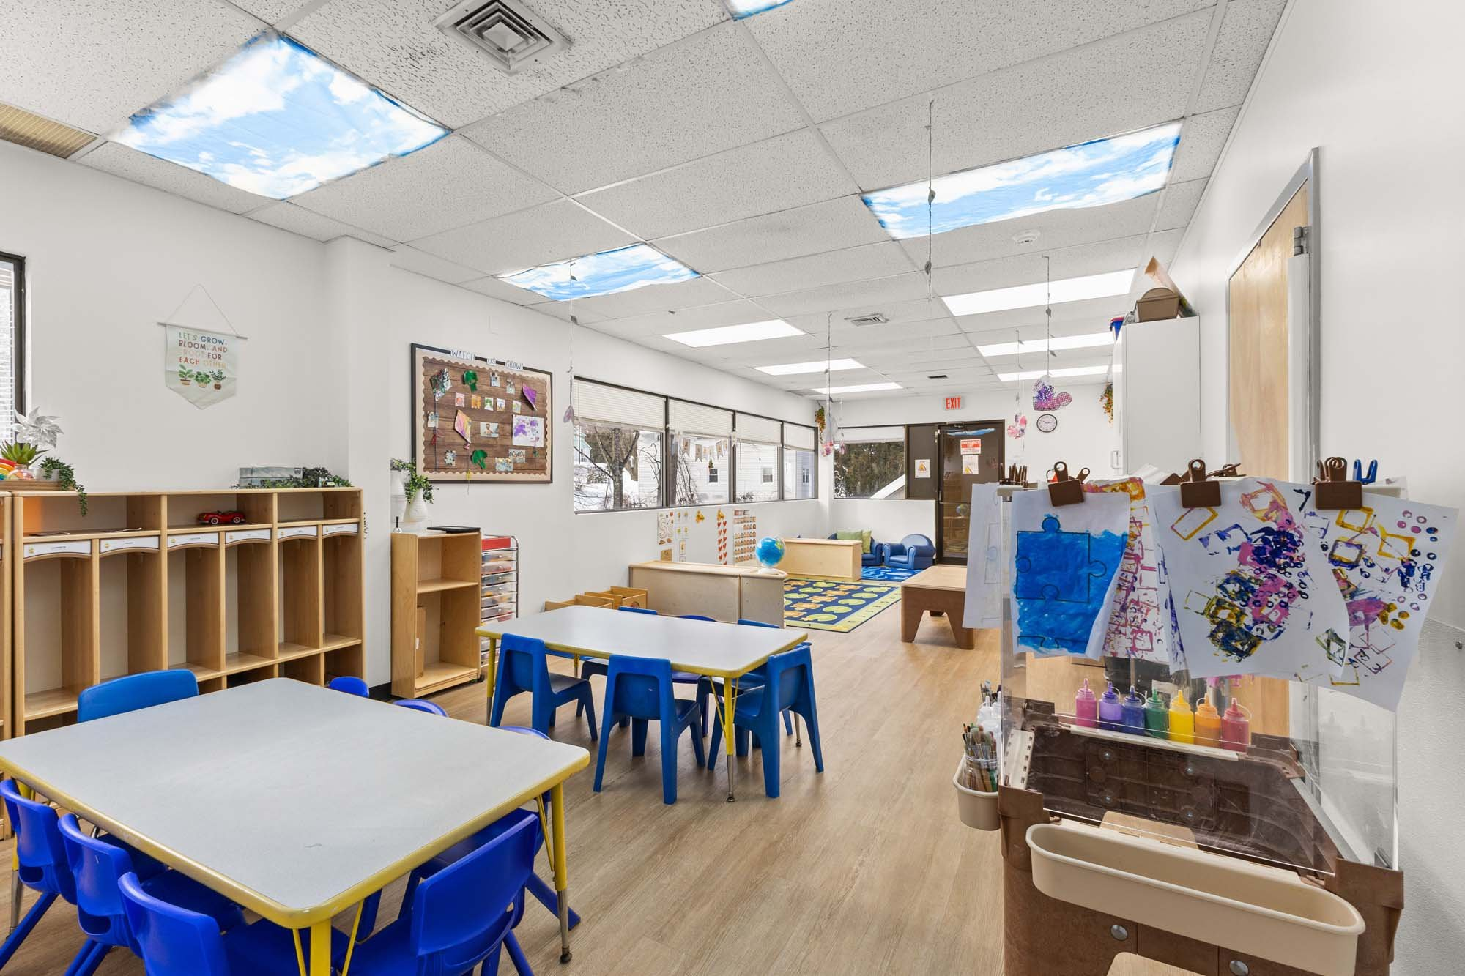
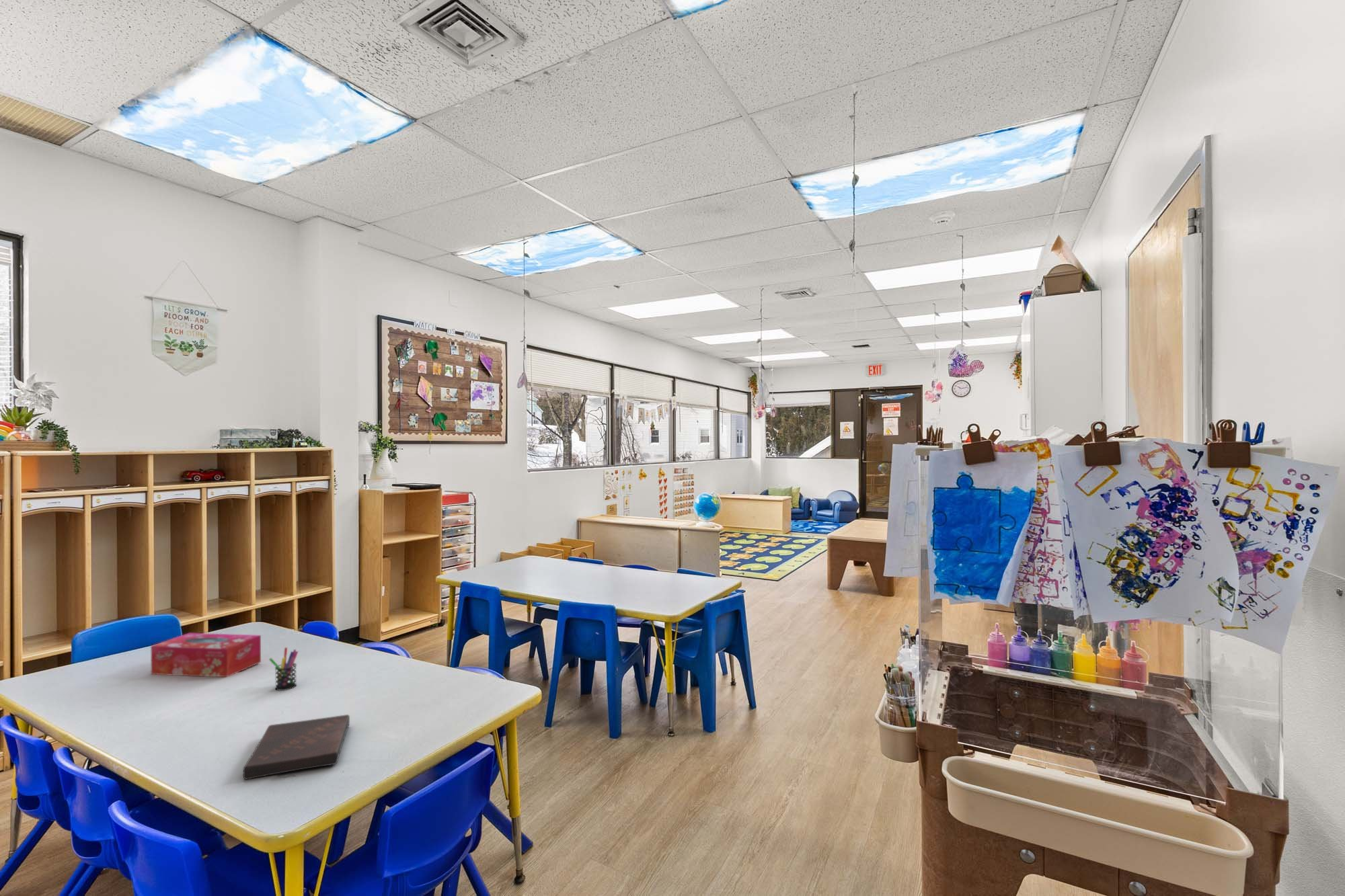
+ tissue box [150,633,262,678]
+ pen holder [268,647,299,692]
+ book [243,714,350,780]
